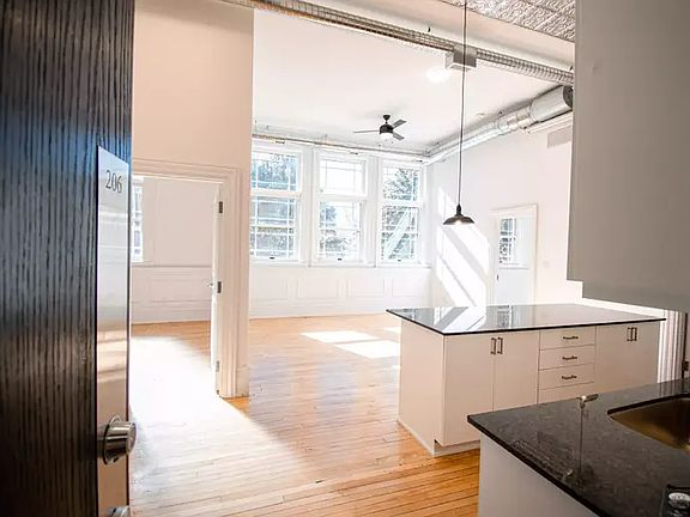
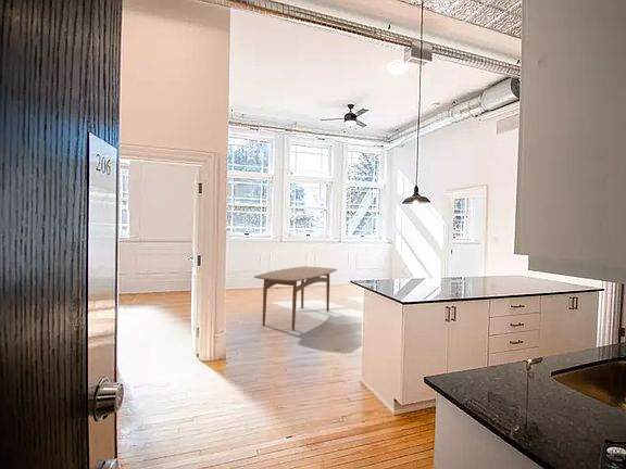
+ dining table [253,265,338,331]
